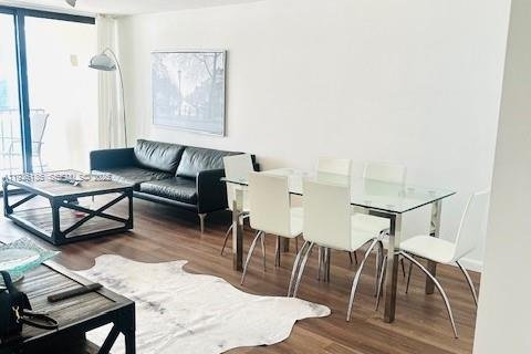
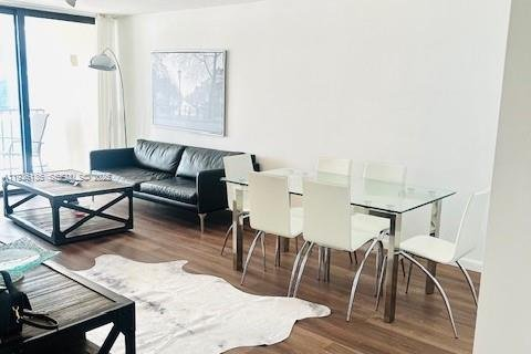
- remote control [46,281,105,303]
